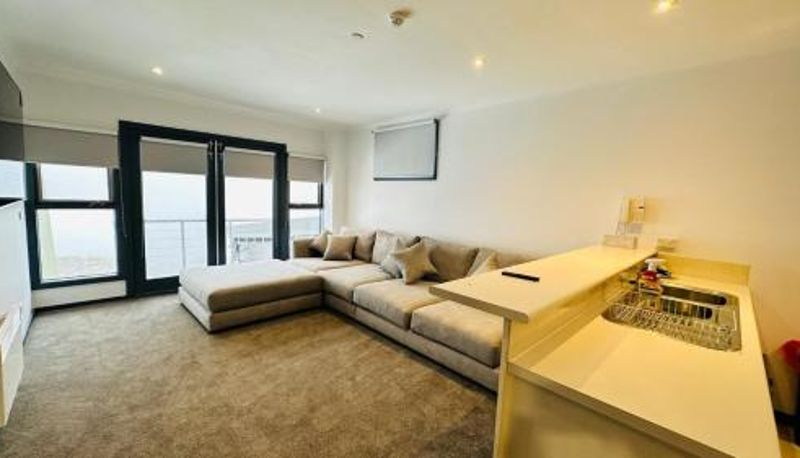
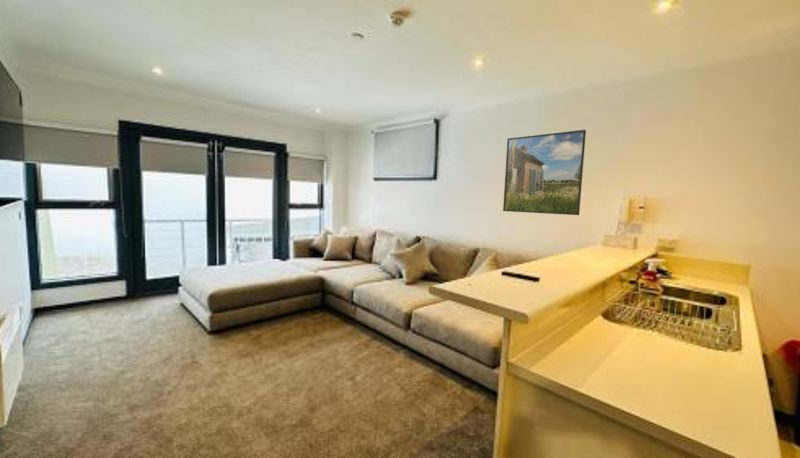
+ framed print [502,129,587,216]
